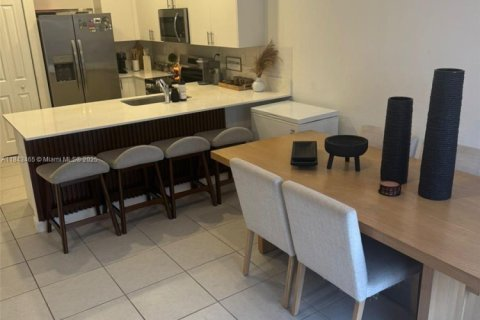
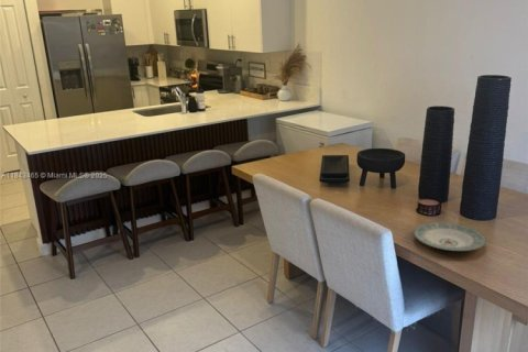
+ plate [413,221,487,252]
